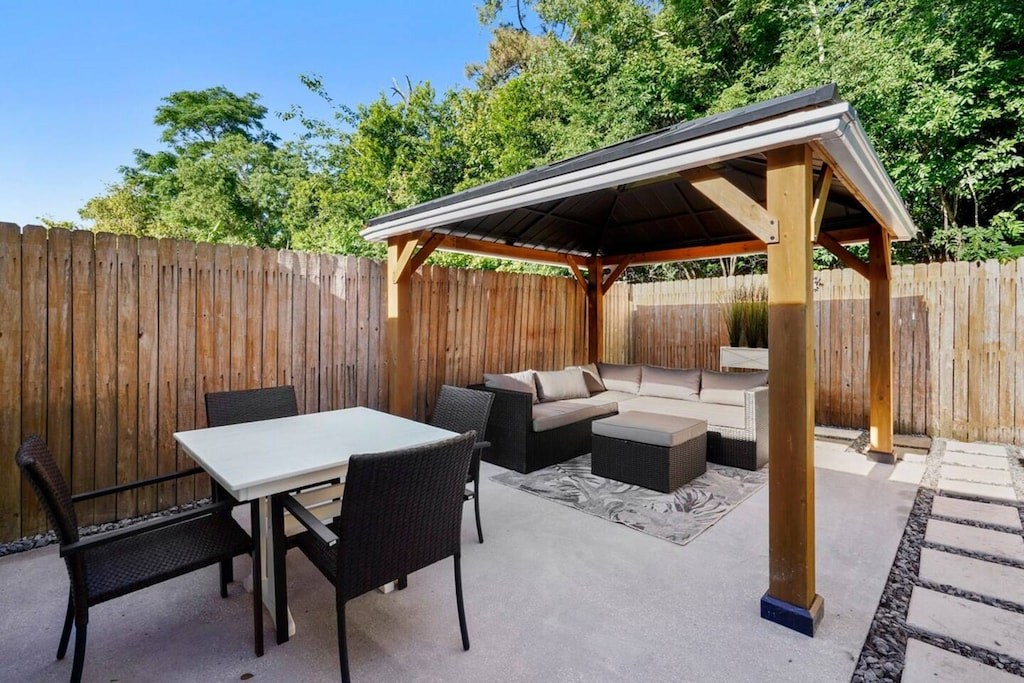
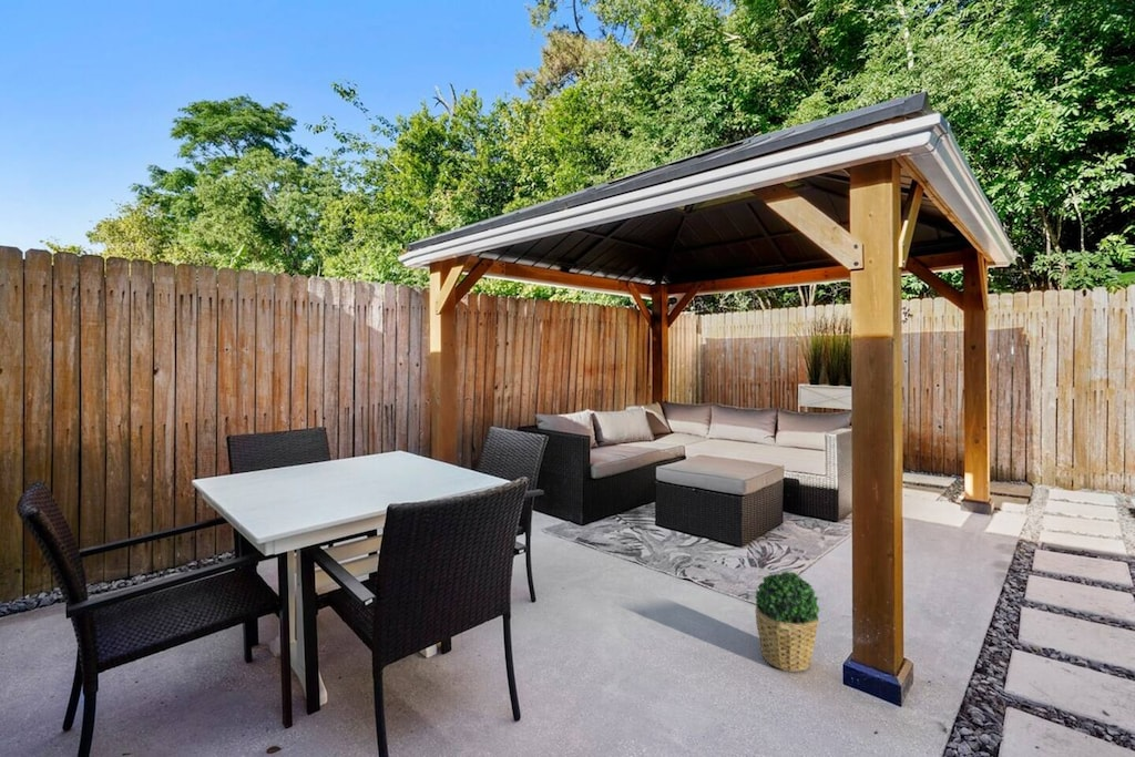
+ potted plant [755,571,820,673]
